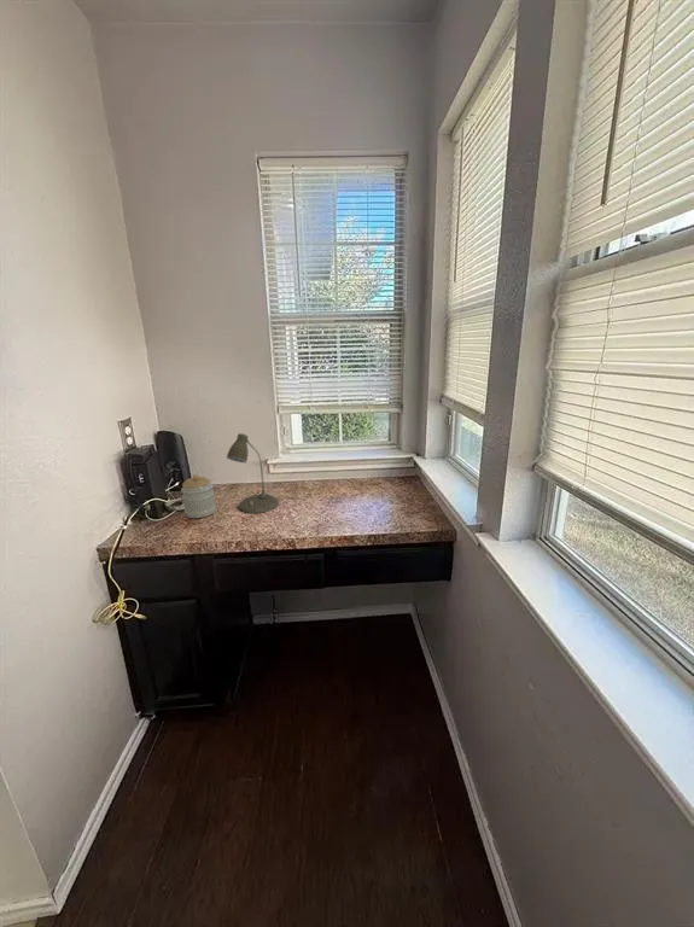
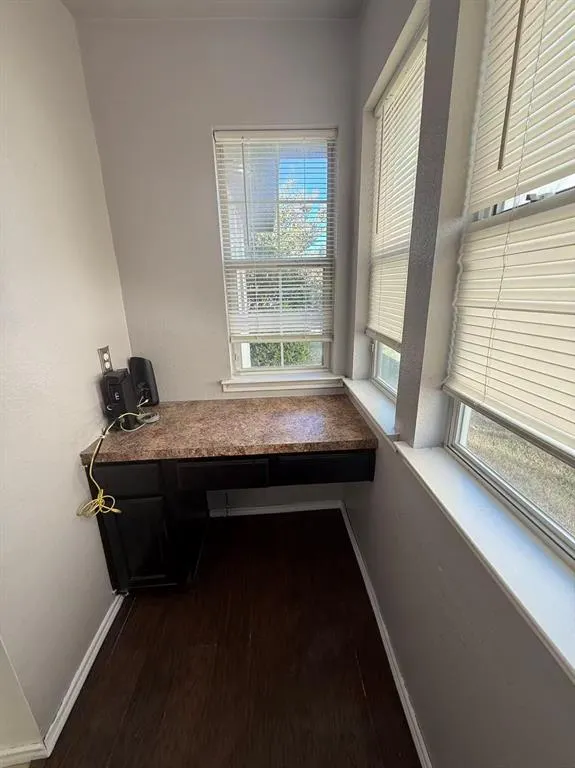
- jar [180,473,217,519]
- desk lamp [226,432,280,514]
